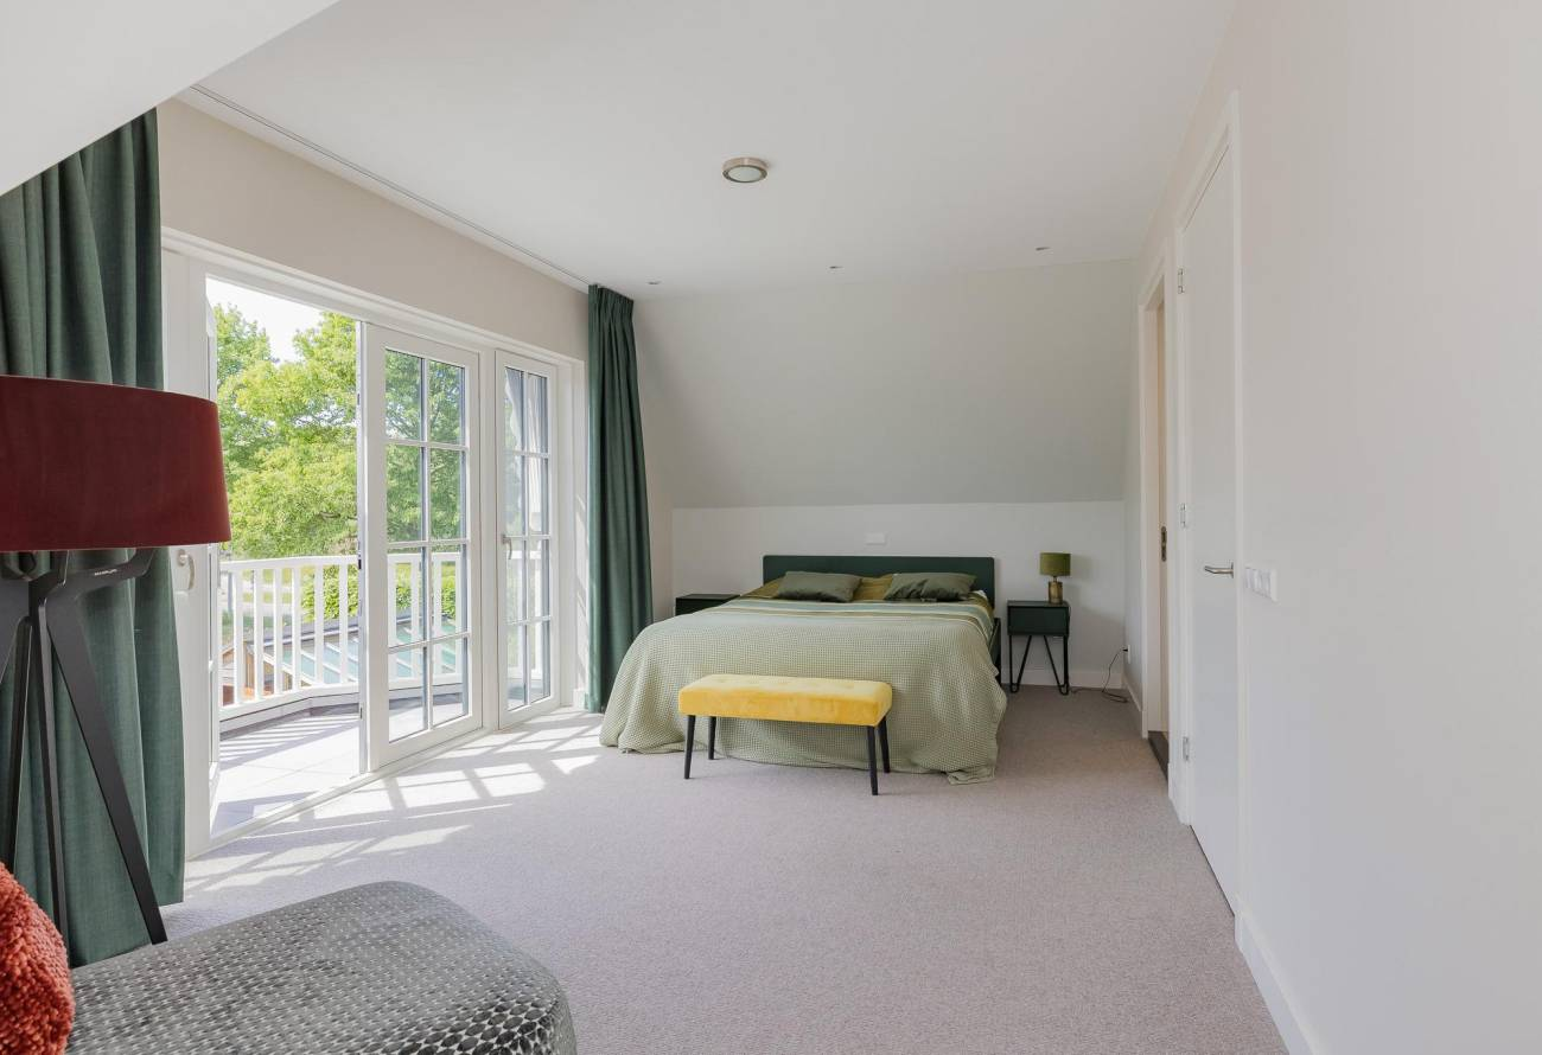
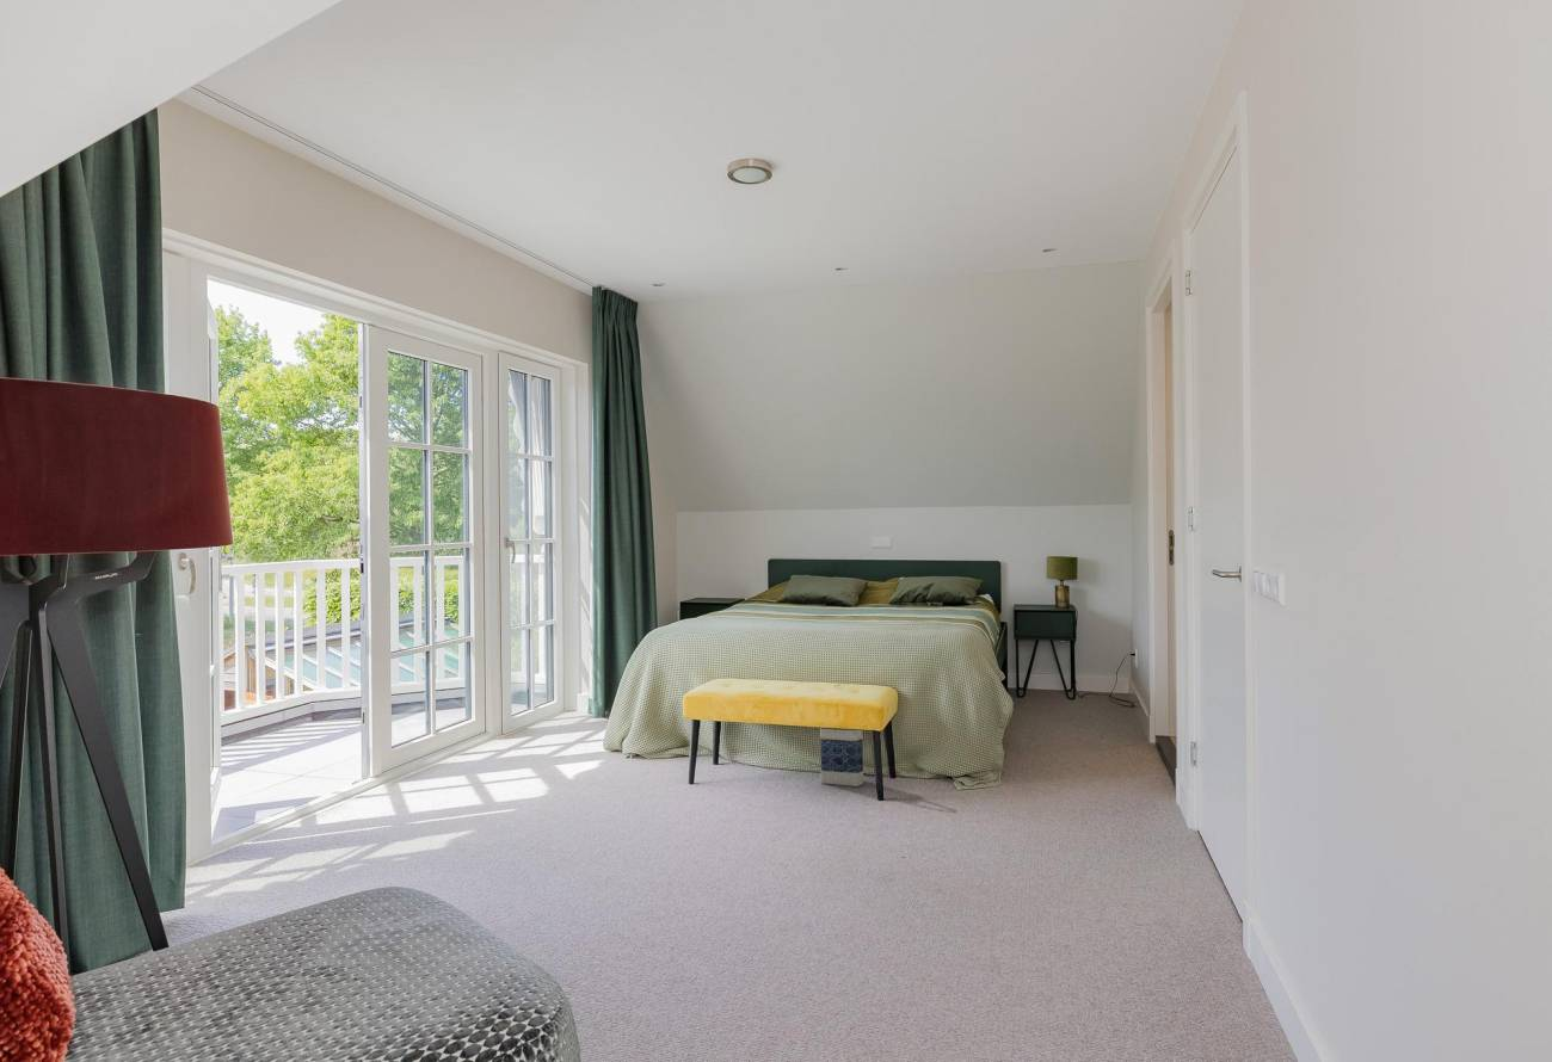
+ bag [819,684,864,788]
